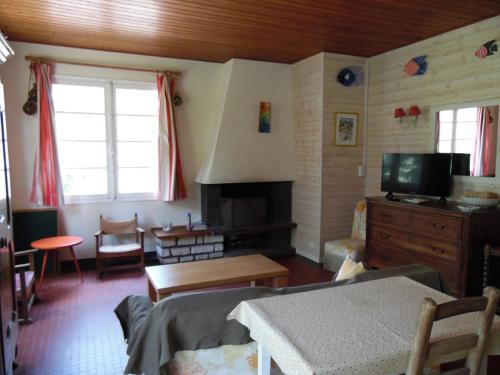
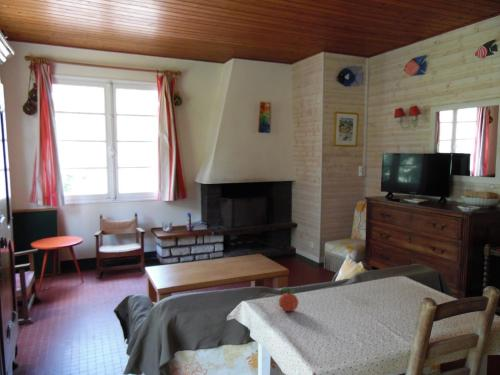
+ apple [278,287,299,312]
